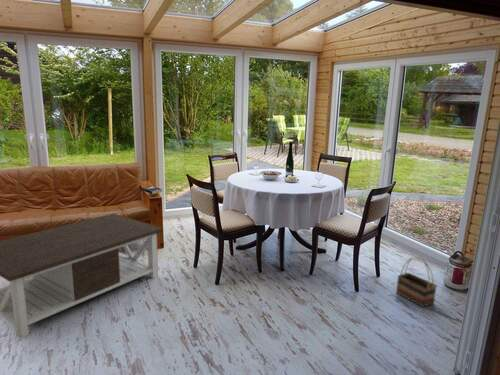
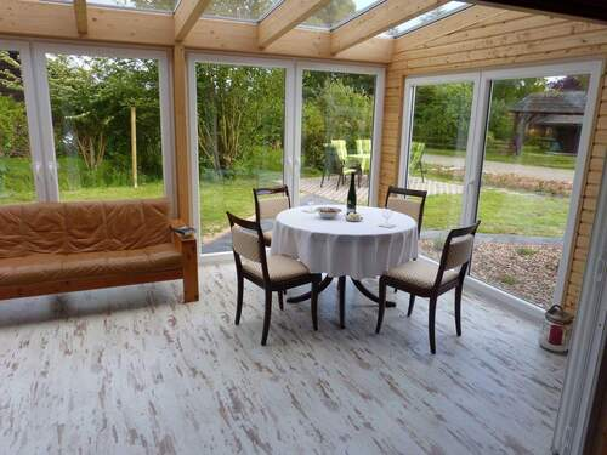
- basket [395,256,438,308]
- coffee table [0,212,164,339]
